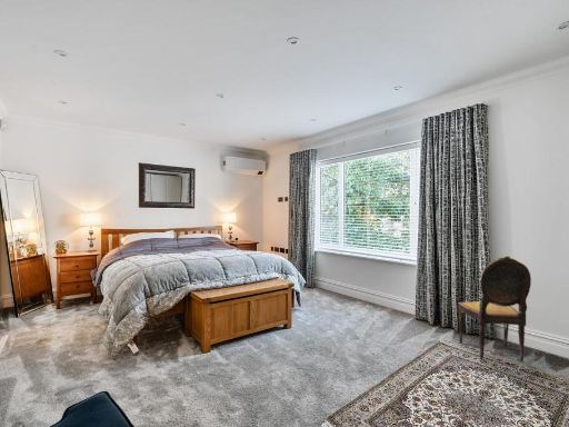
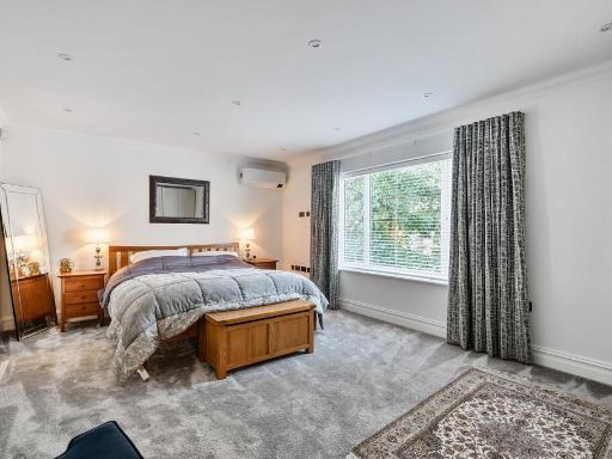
- dining chair [457,256,532,363]
